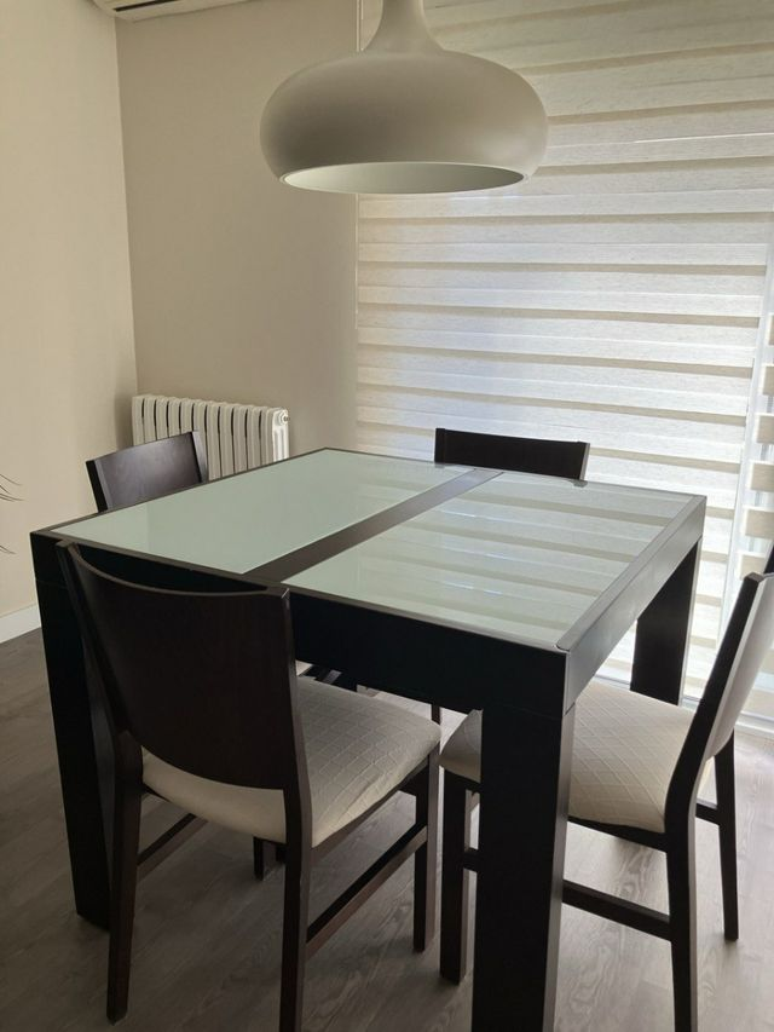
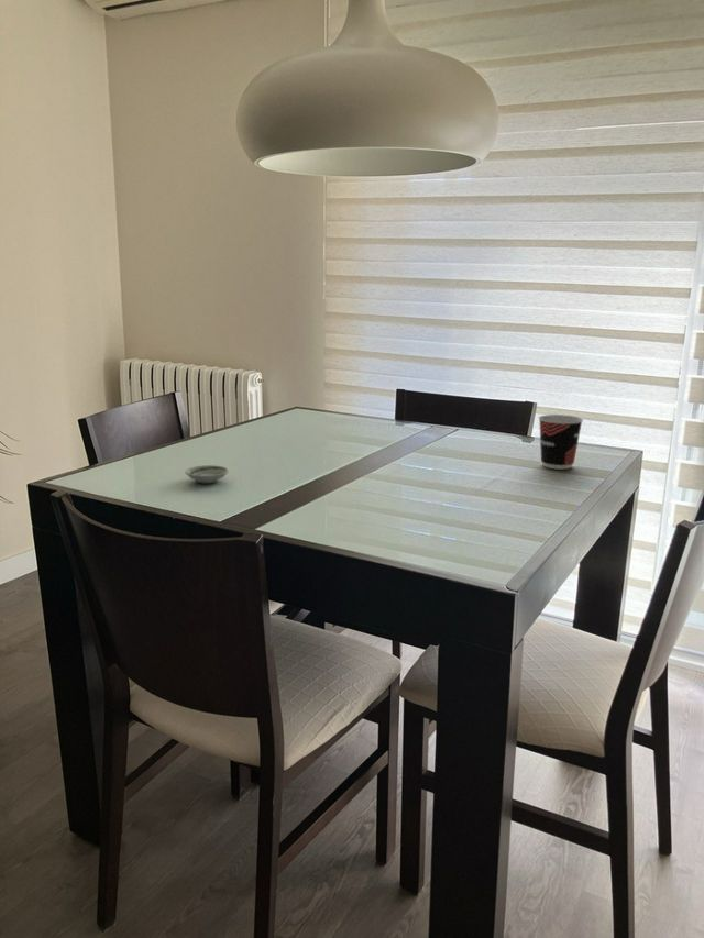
+ saucer [184,464,230,484]
+ cup [538,413,584,471]
